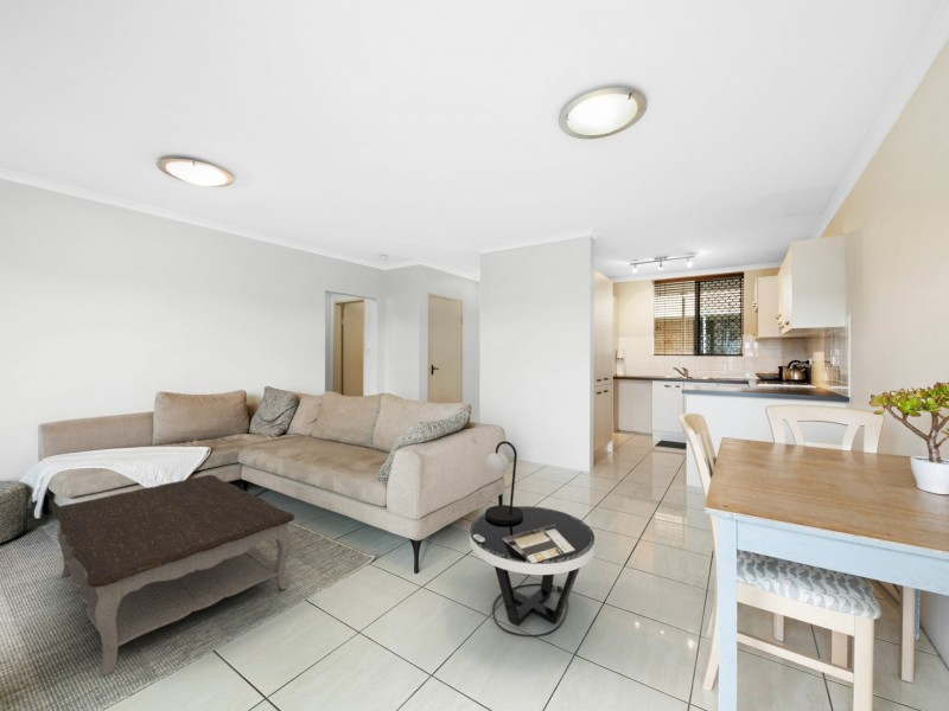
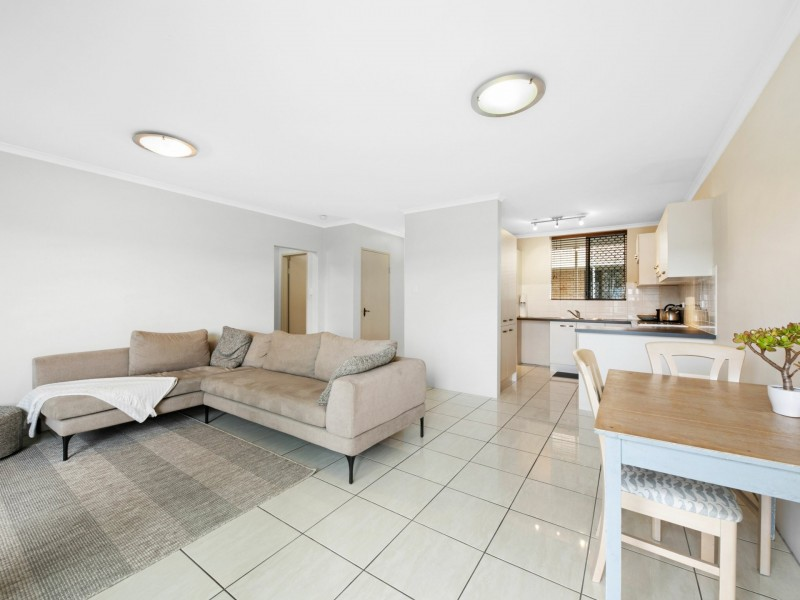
- side table [469,505,597,638]
- table lamp [483,440,523,524]
- coffee table [51,474,295,678]
- brochure [502,525,575,563]
